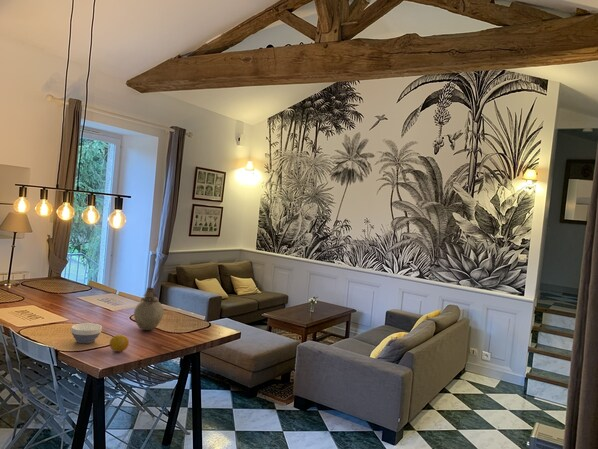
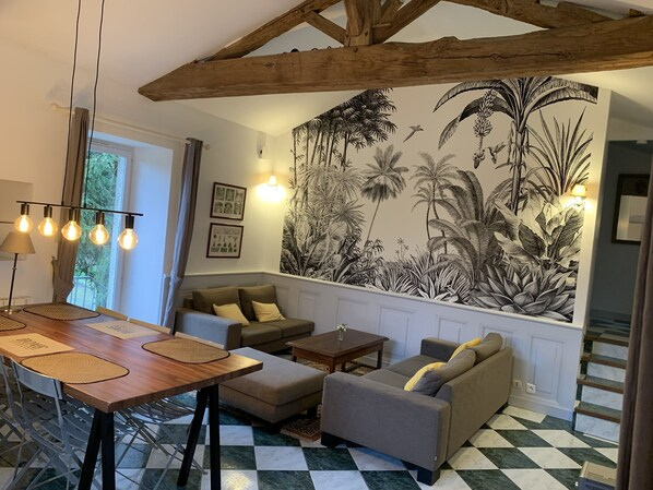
- vase [133,286,165,331]
- fruit [109,334,130,353]
- bowl [70,322,103,344]
